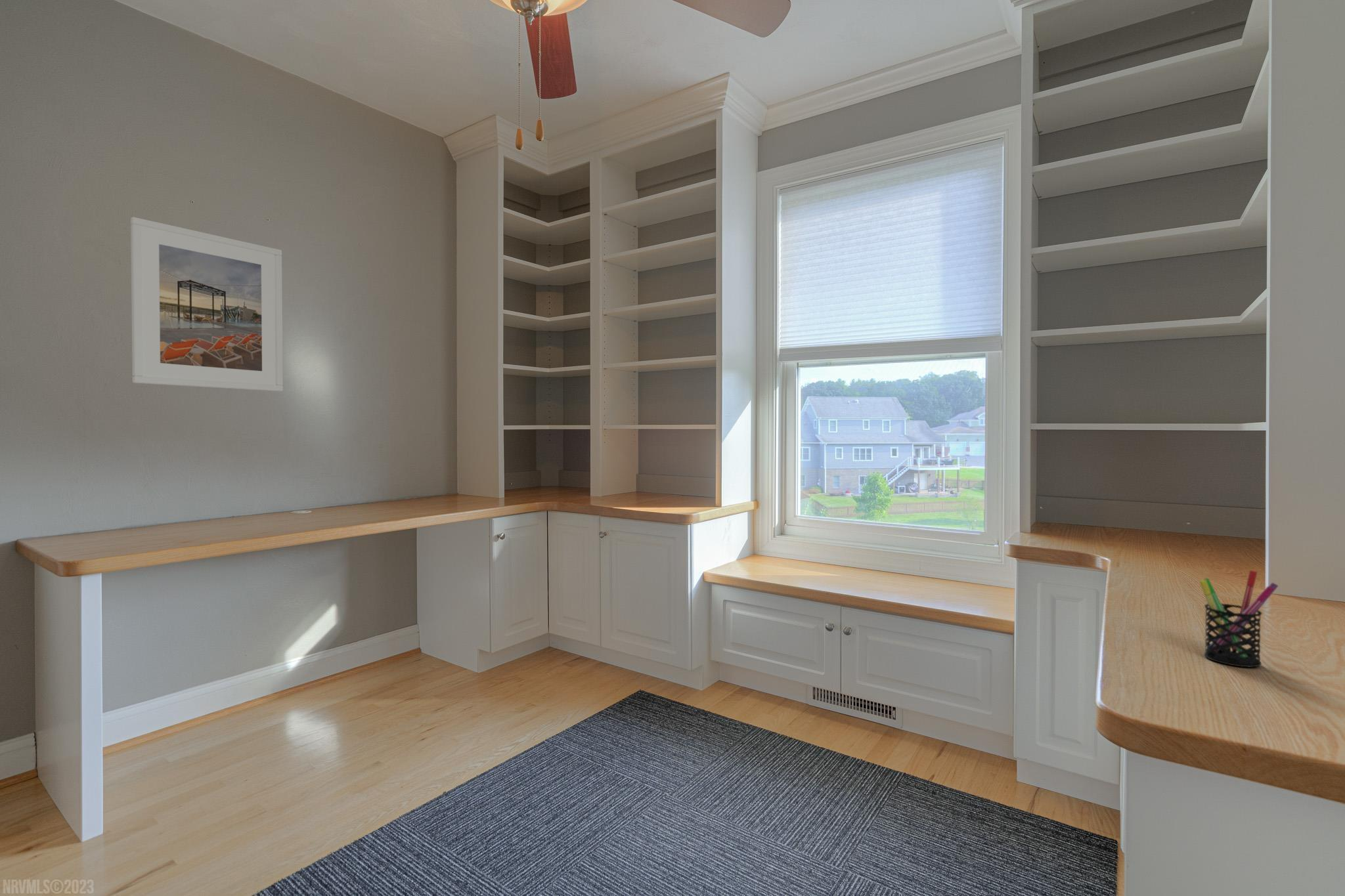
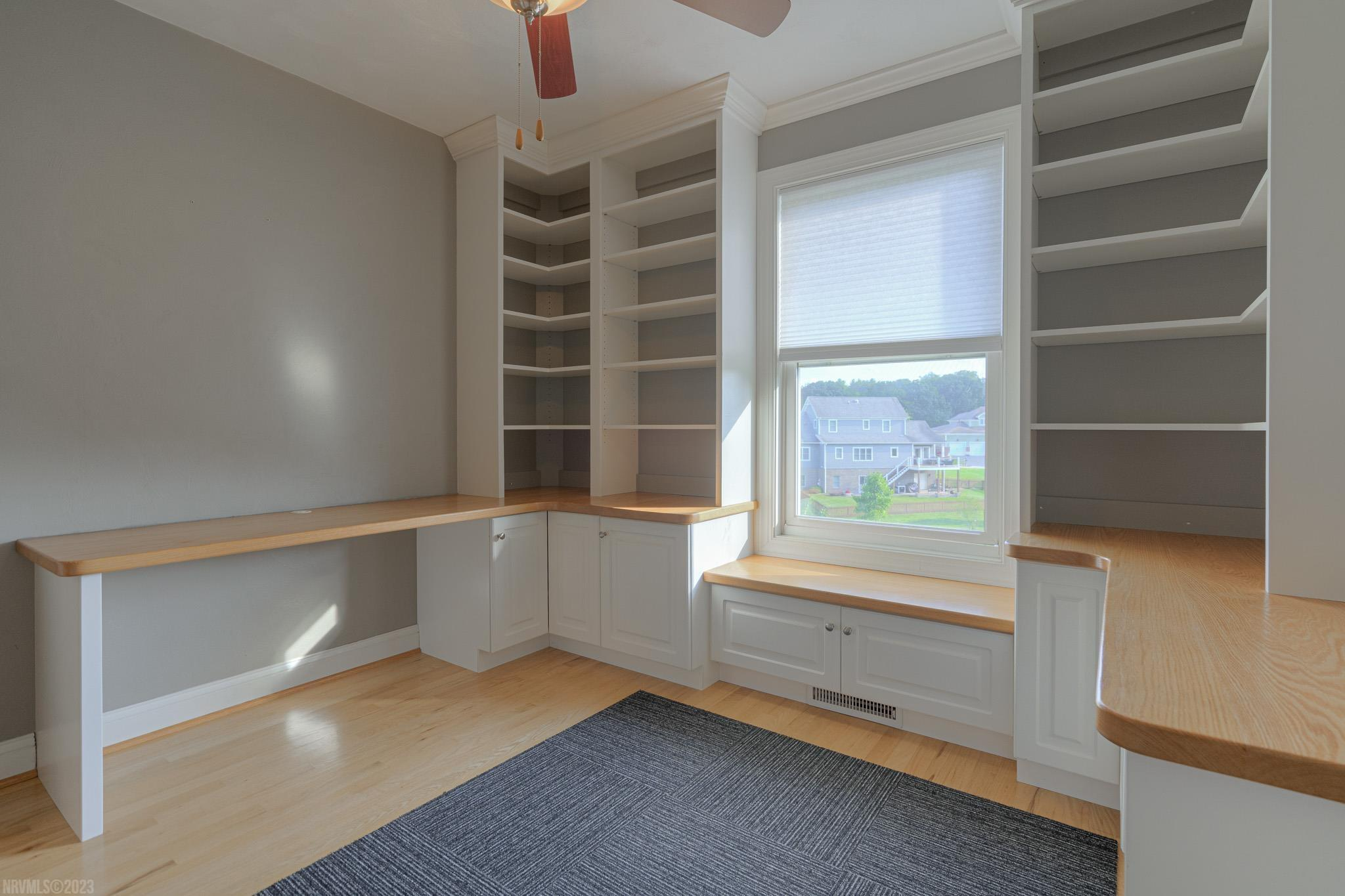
- pen holder [1199,570,1279,668]
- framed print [130,217,284,392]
